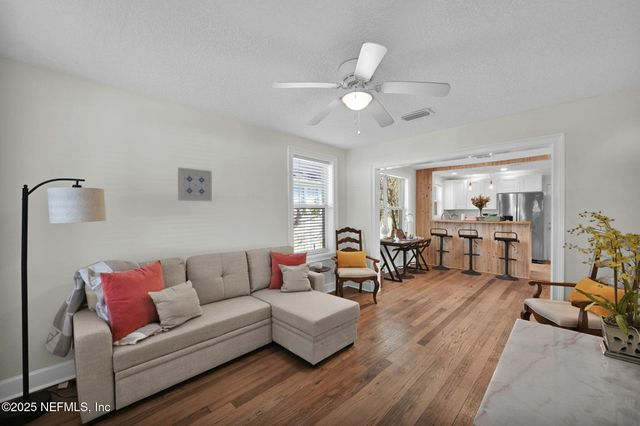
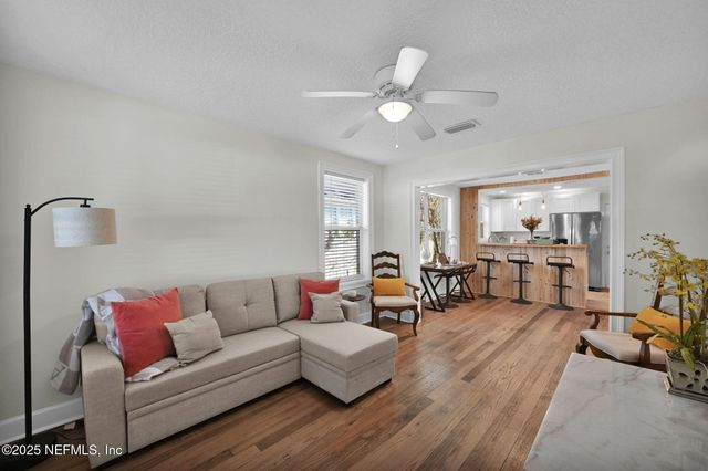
- wall art [177,166,213,202]
